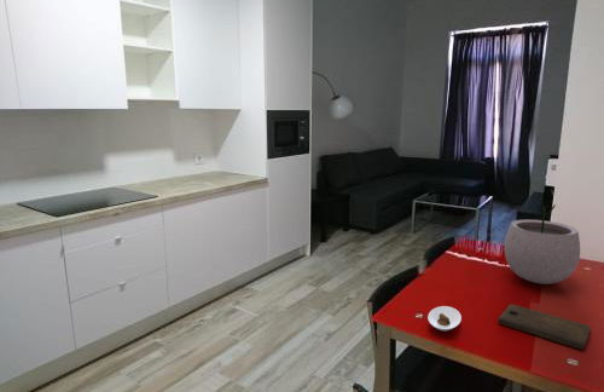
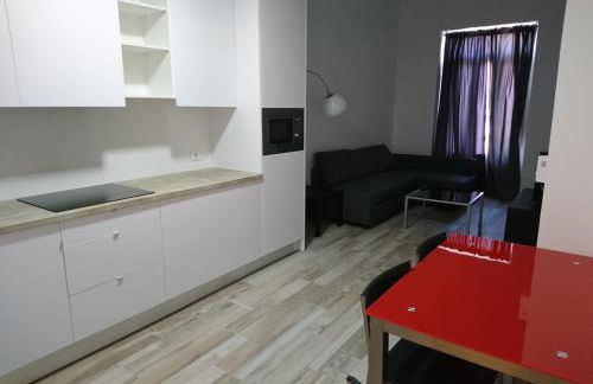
- cutting board [498,302,592,351]
- plant pot [503,202,581,286]
- saucer [426,305,463,332]
